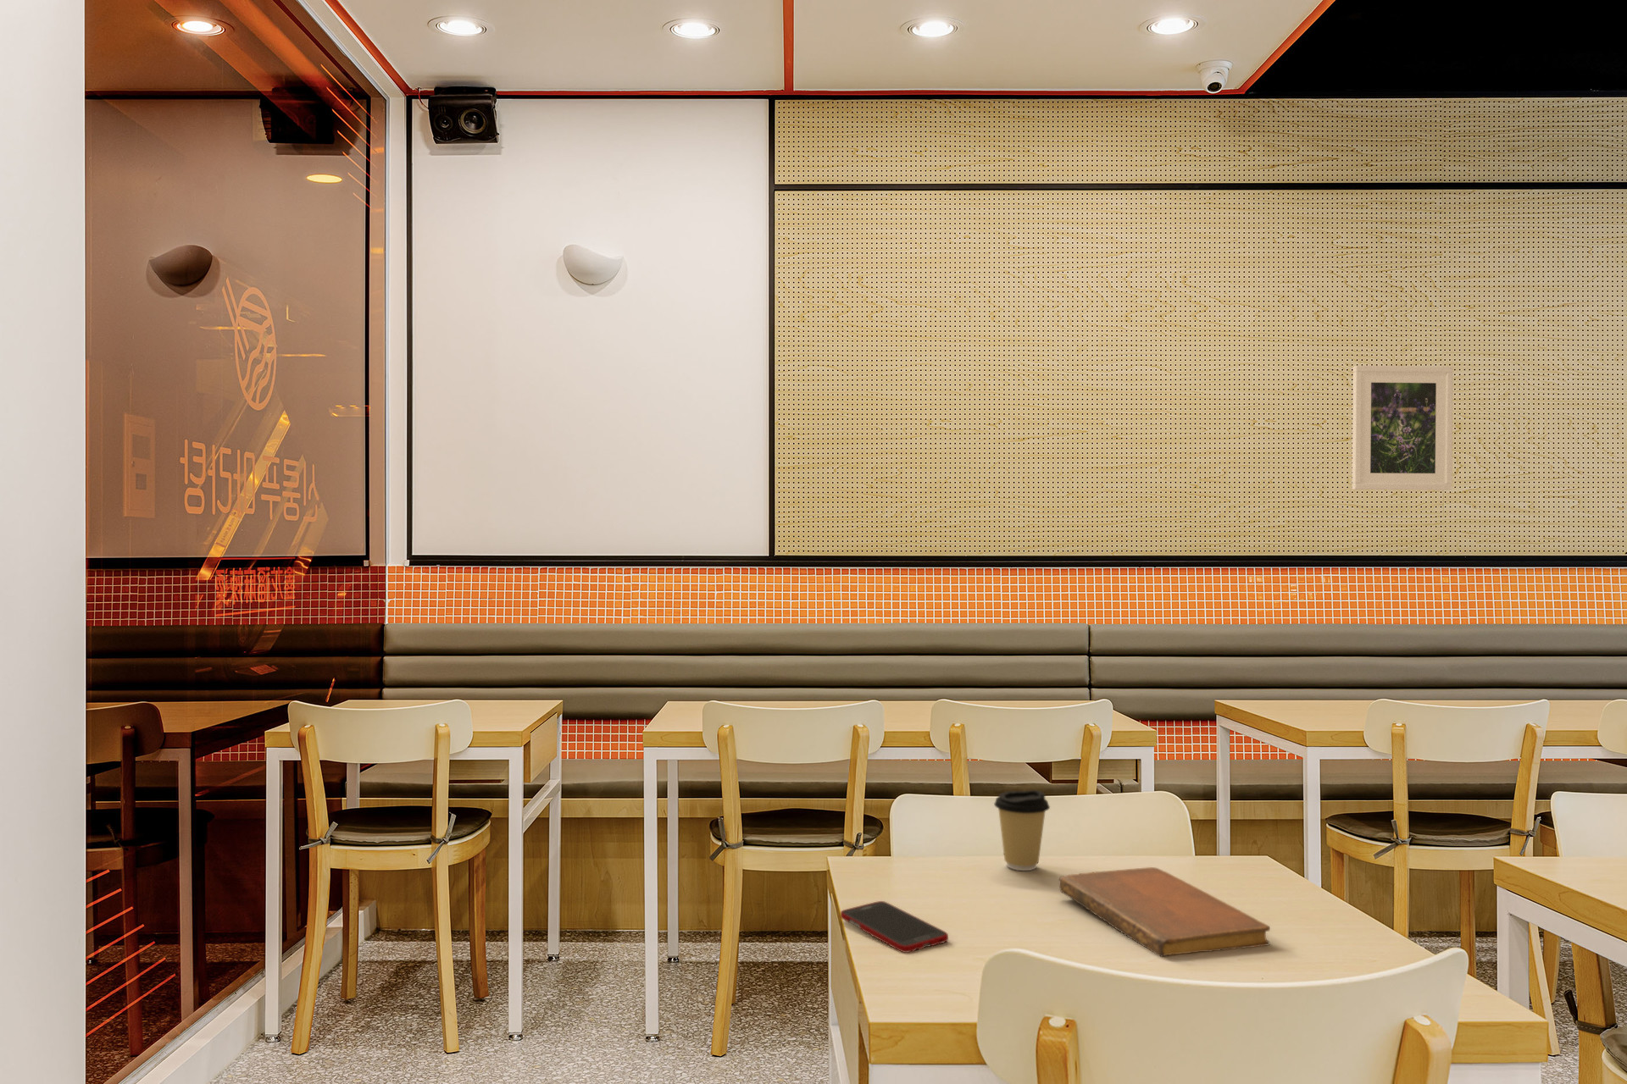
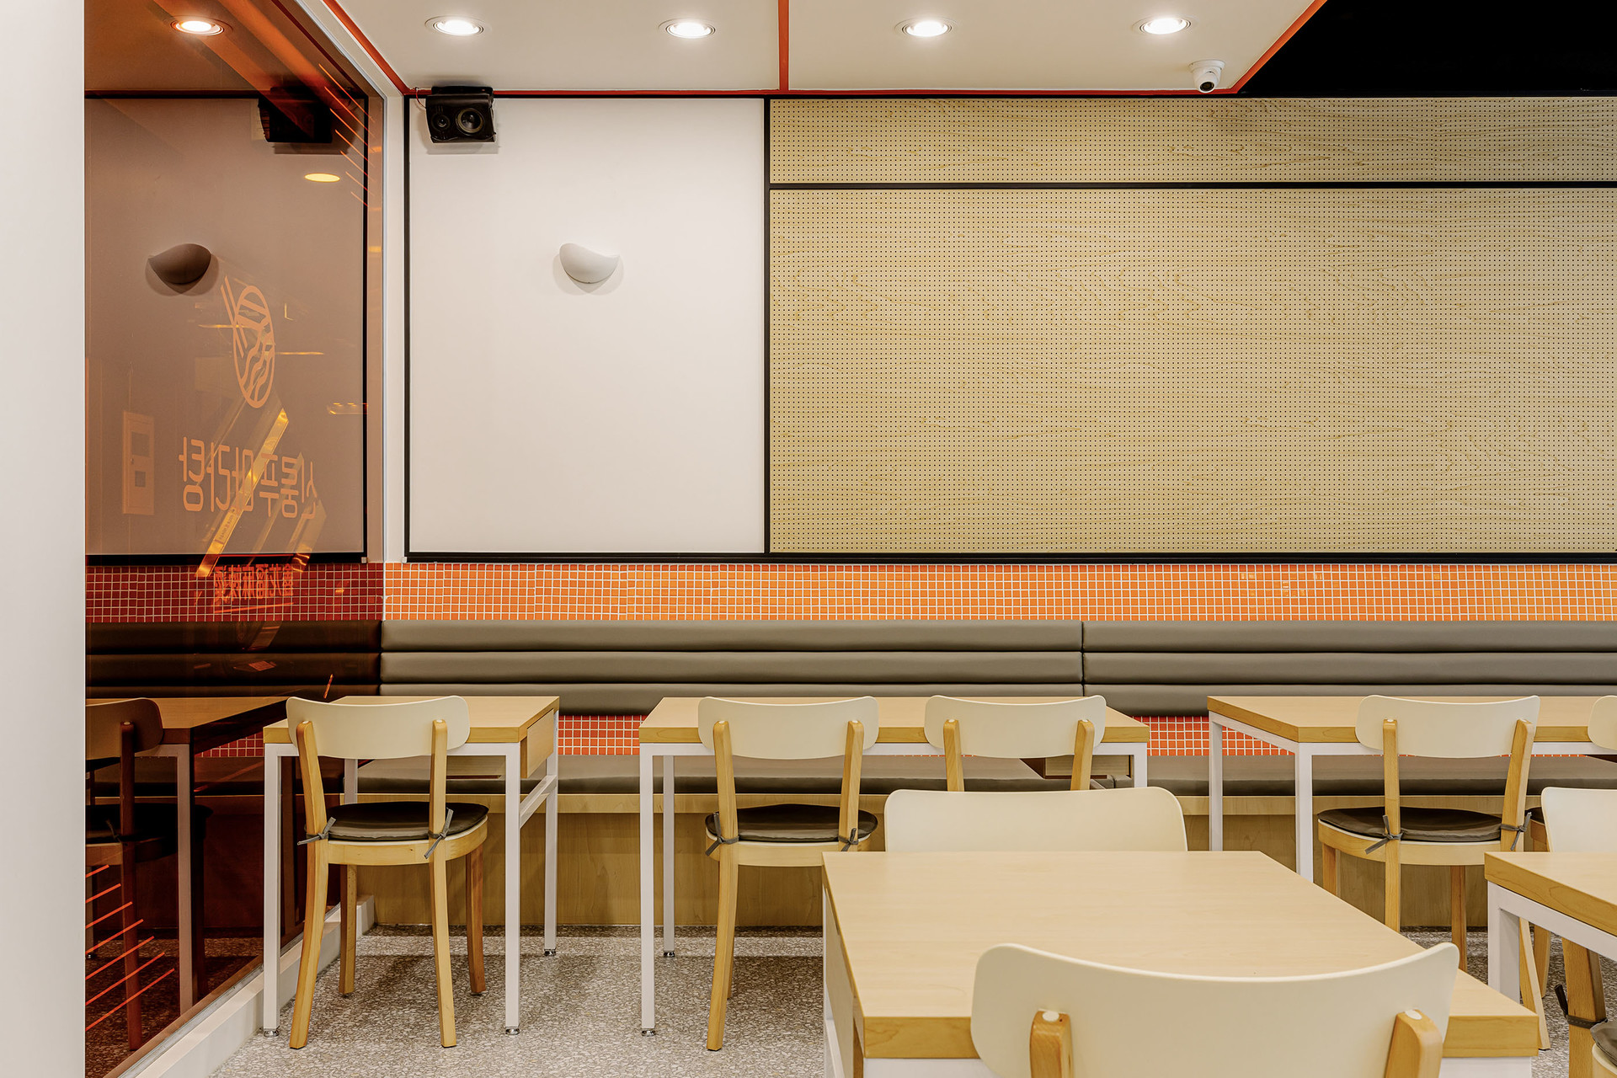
- cell phone [840,900,949,953]
- notebook [1058,866,1271,958]
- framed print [1352,365,1454,491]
- coffee cup [993,789,1051,871]
